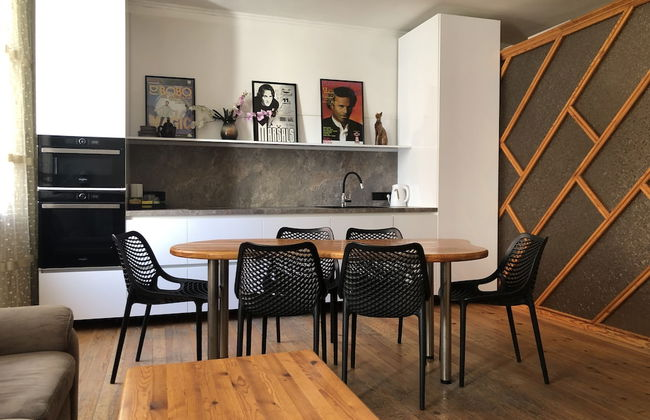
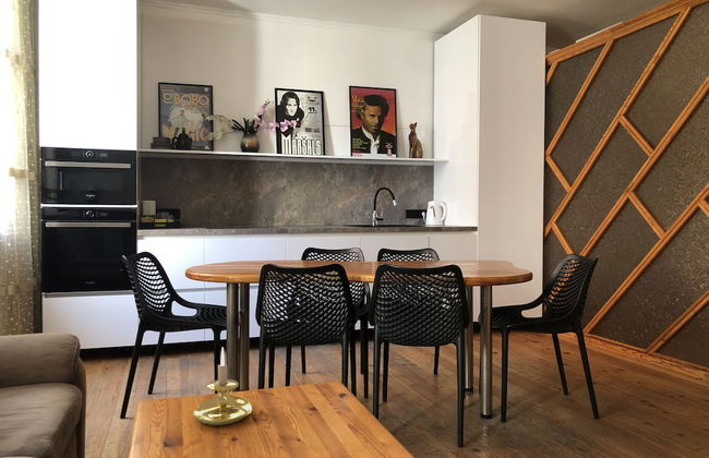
+ candle holder [192,346,253,426]
